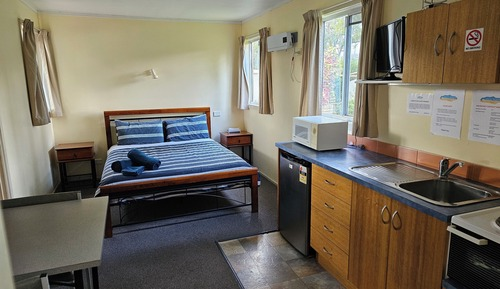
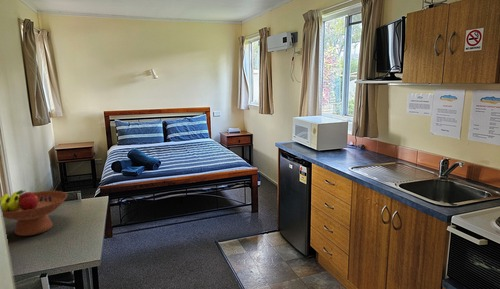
+ fruit bowl [0,189,69,237]
